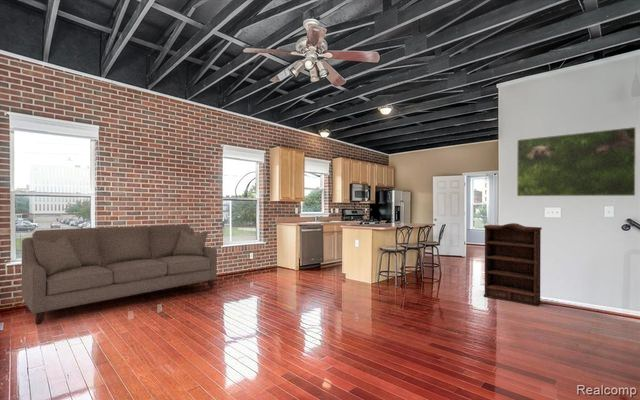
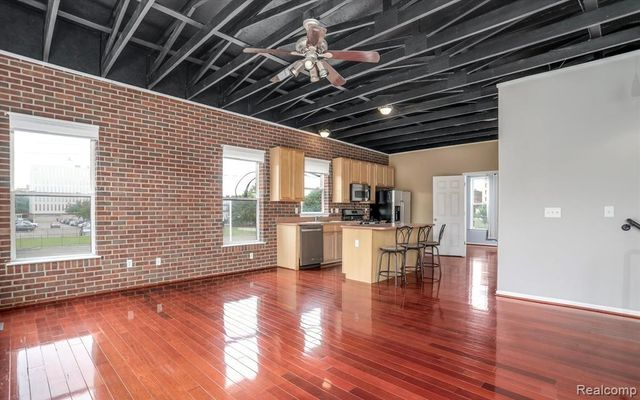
- bookshelf [483,222,543,308]
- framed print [516,126,637,197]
- sofa [21,224,218,326]
